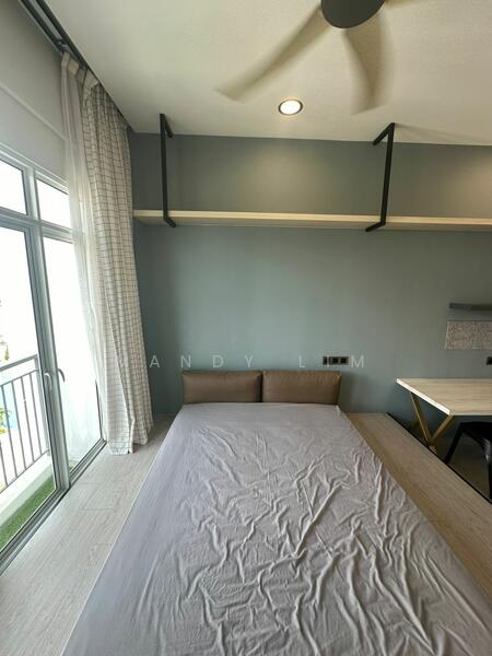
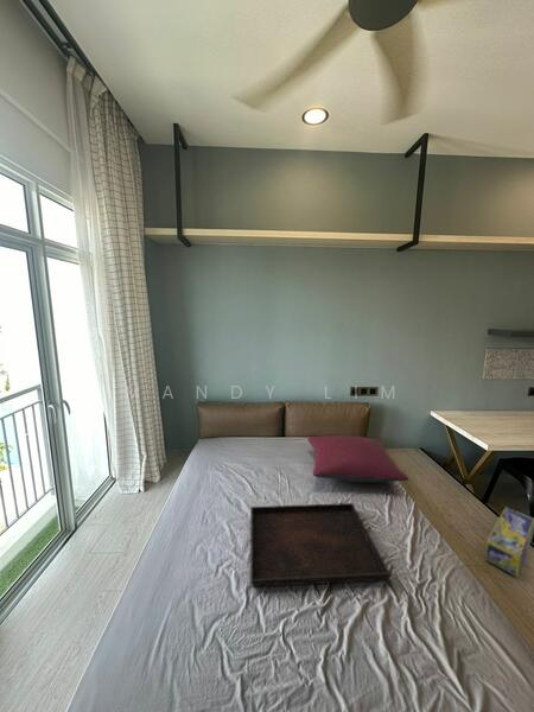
+ serving tray [249,502,392,589]
+ box [484,506,534,579]
+ pillow [307,434,411,483]
